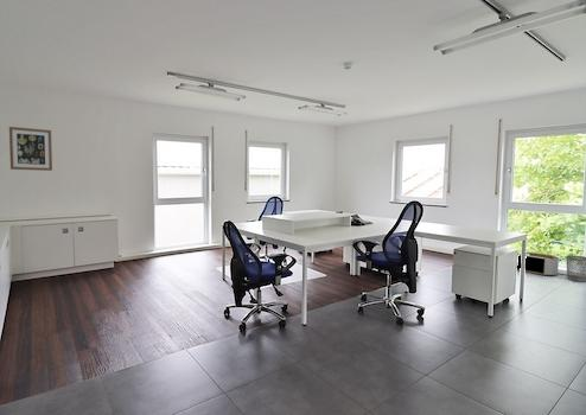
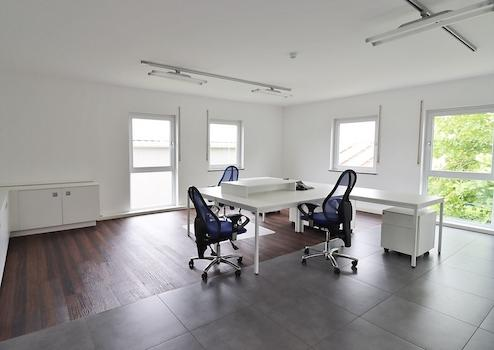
- wastebasket [565,254,586,283]
- storage bin [516,250,560,276]
- wall art [8,126,53,172]
